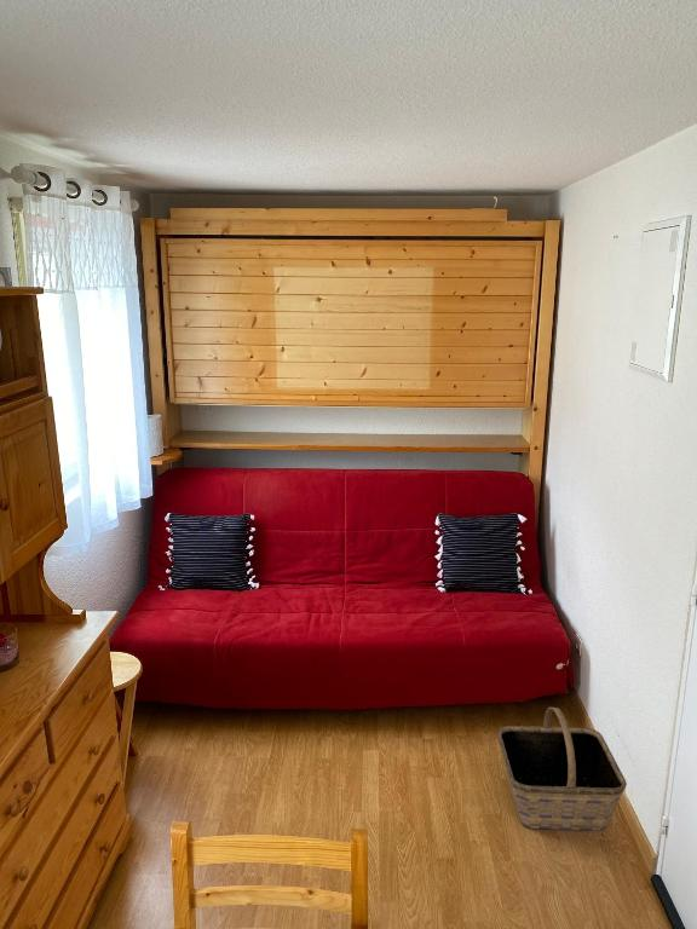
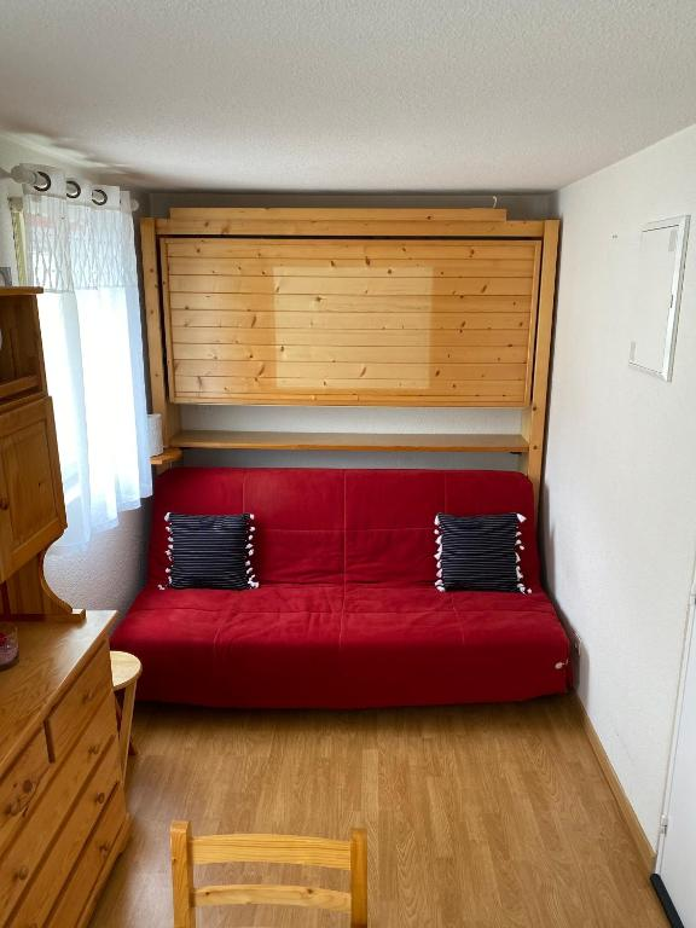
- basket [497,706,628,832]
